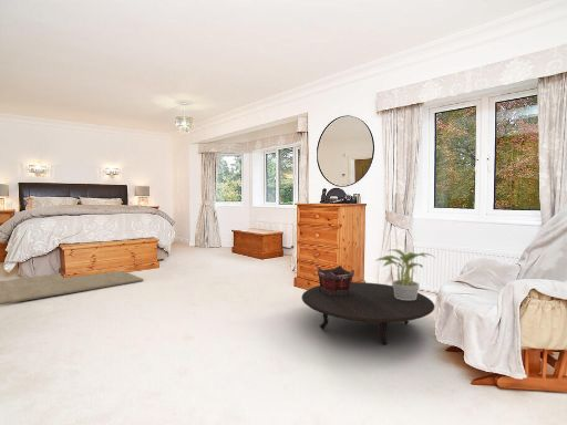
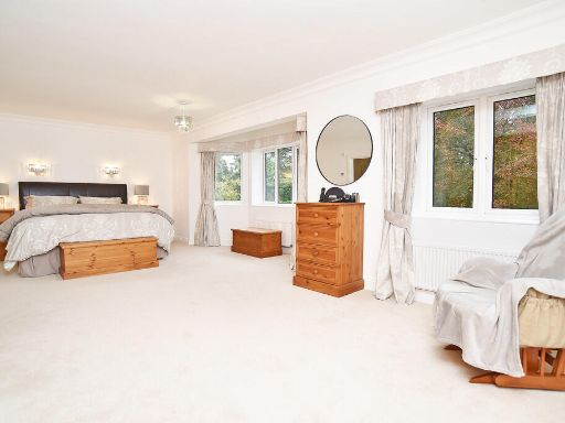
- rug [0,270,144,305]
- decorative container [316,265,355,296]
- potted plant [374,248,436,300]
- table [301,281,435,345]
